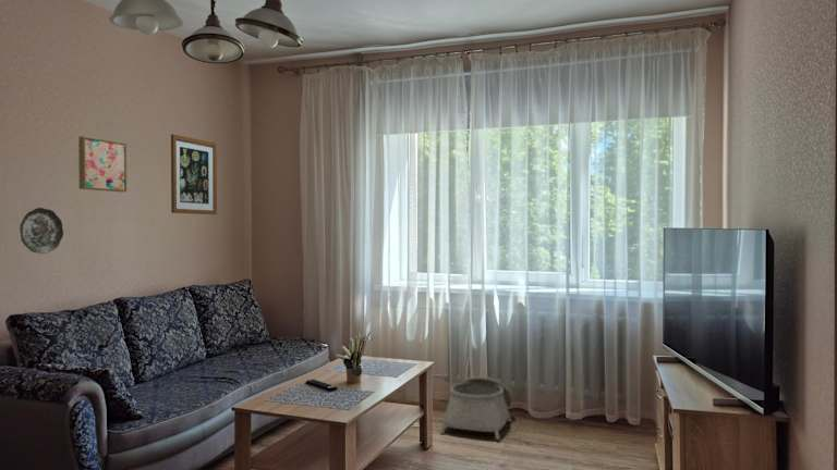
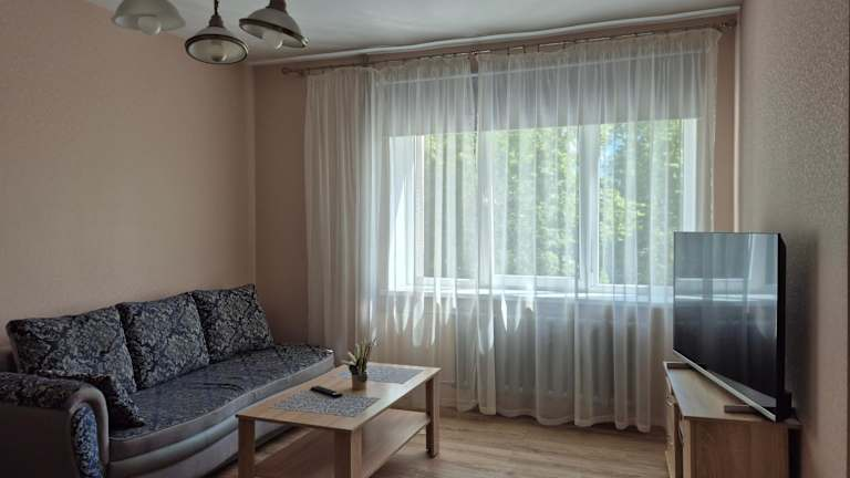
- wall art [77,135,128,193]
- decorative plate [19,207,64,255]
- wall art [170,133,218,215]
- basket [439,375,513,441]
